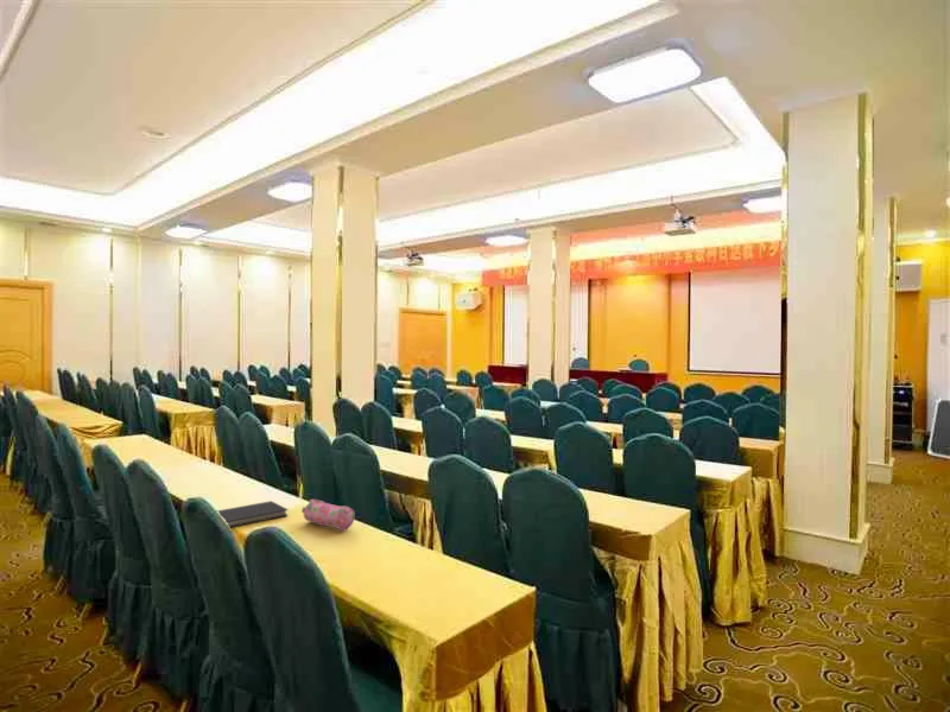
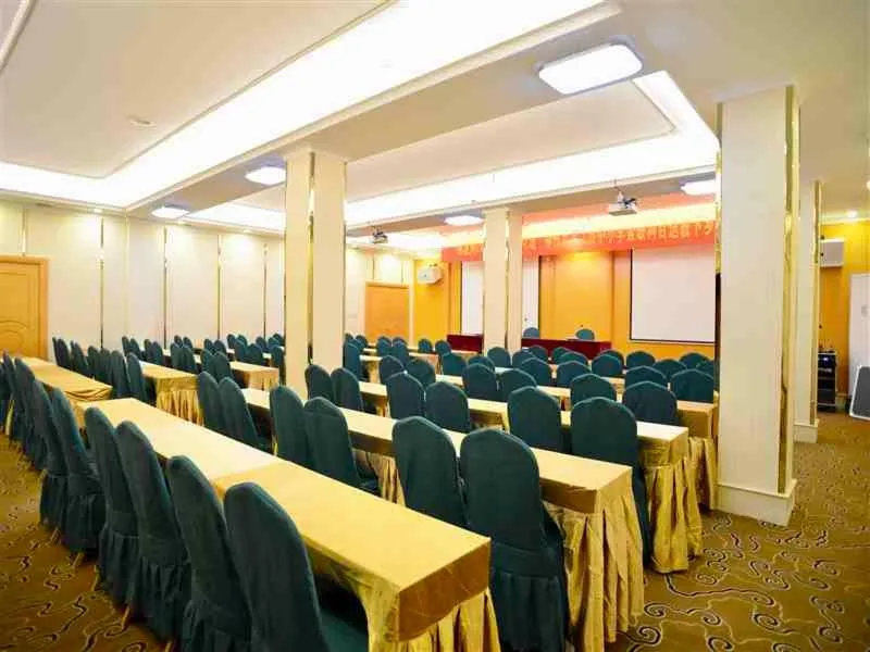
- pencil case [300,498,356,532]
- diary [216,500,289,528]
